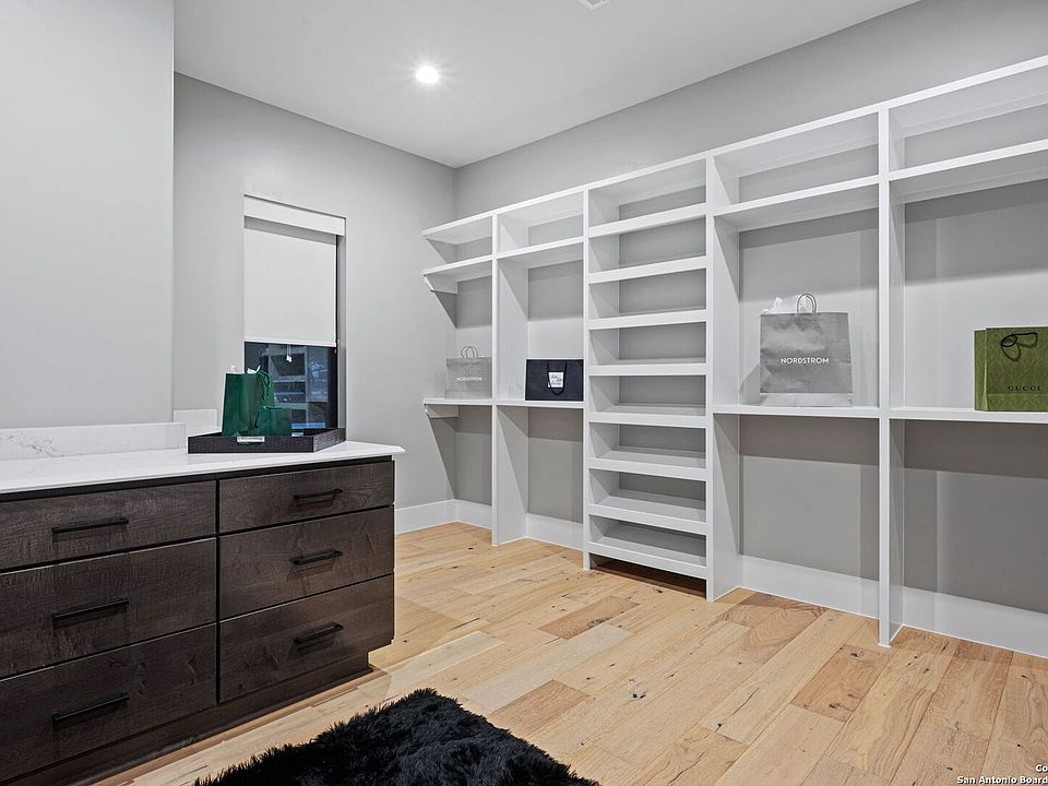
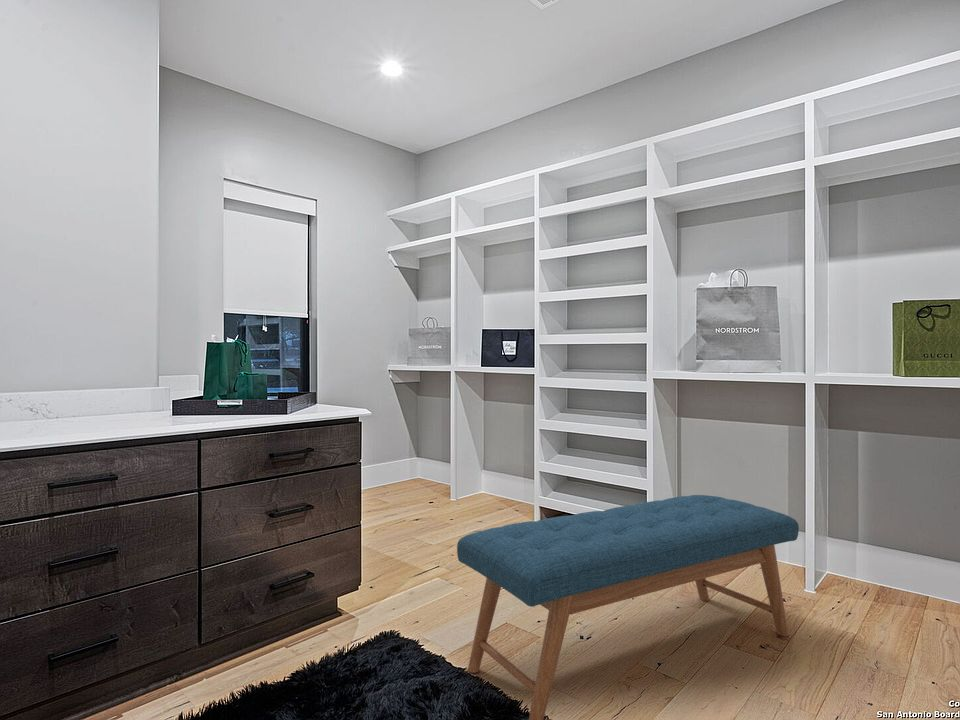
+ bench [456,494,800,720]
